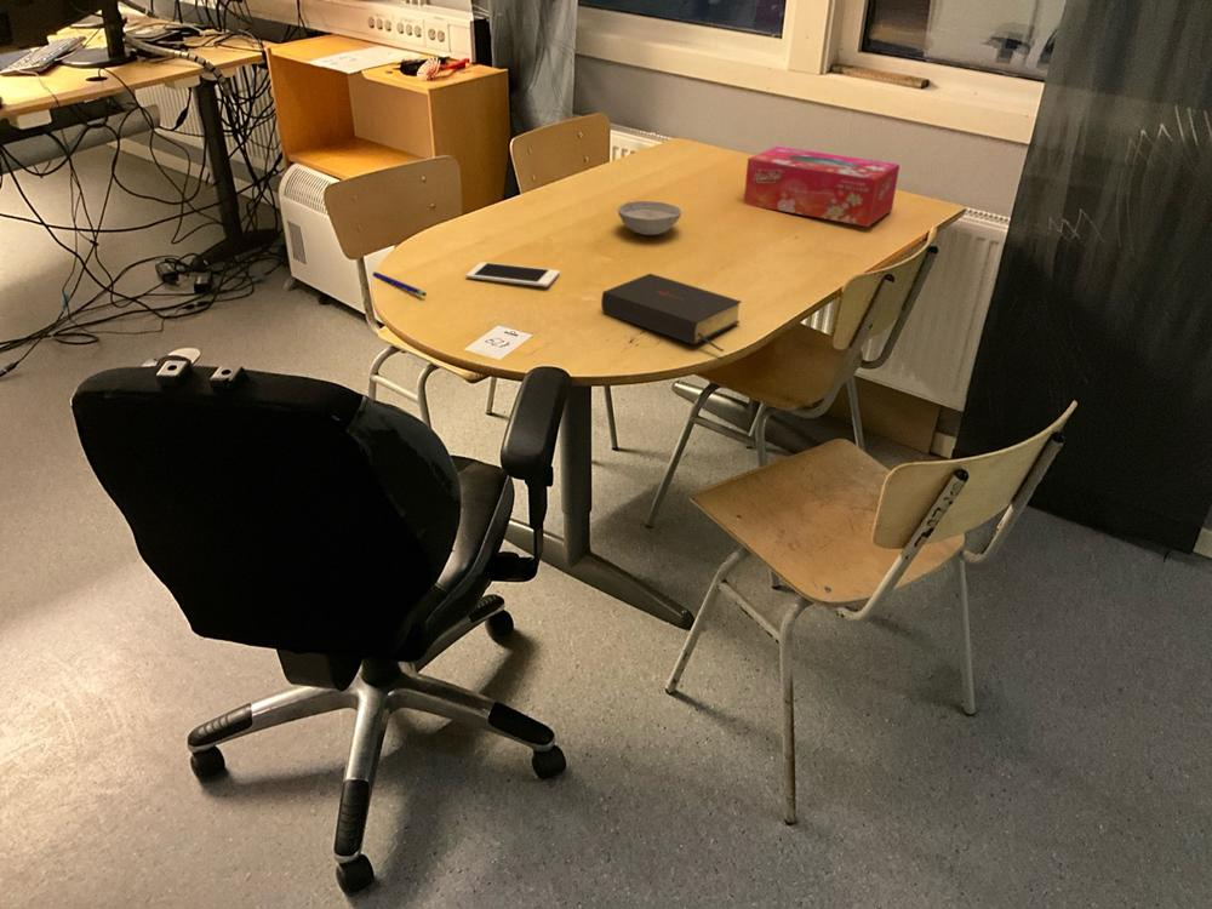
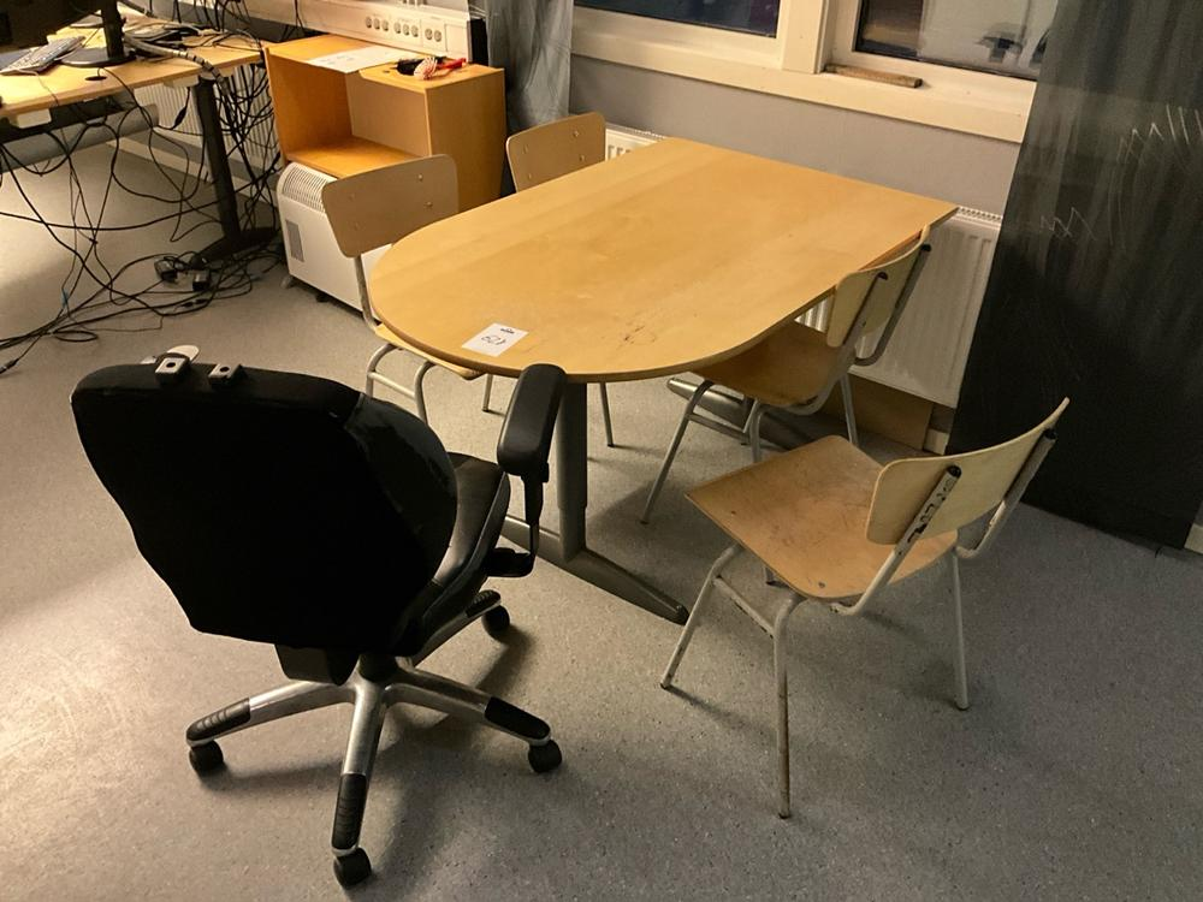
- pen [371,270,428,298]
- bible [600,273,743,353]
- tissue box [743,145,901,228]
- cell phone [465,261,561,288]
- bowl [617,200,684,236]
